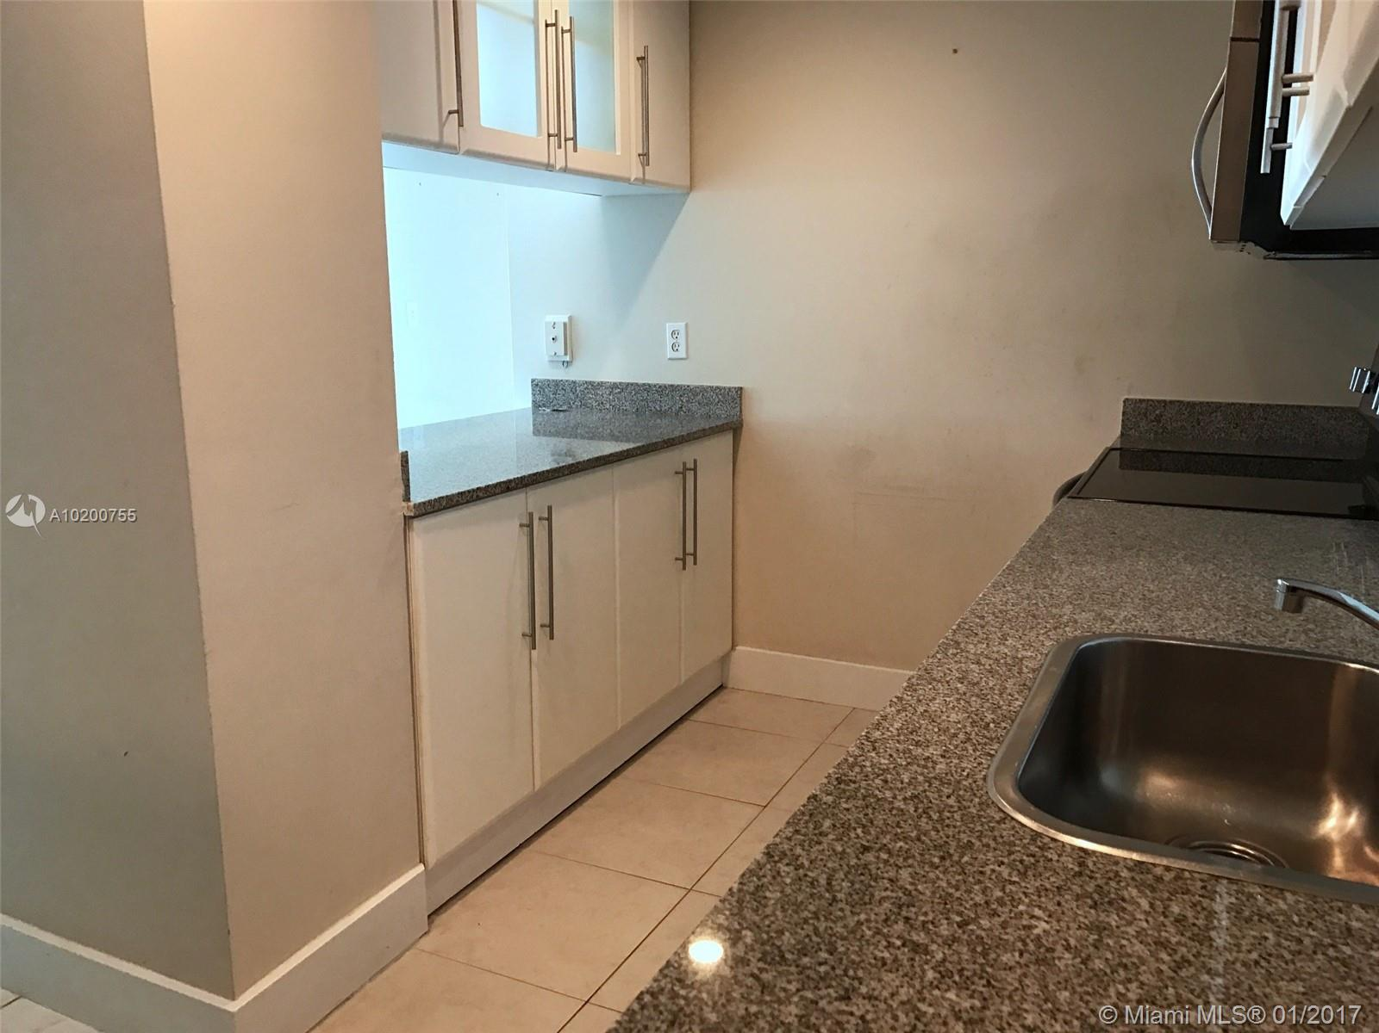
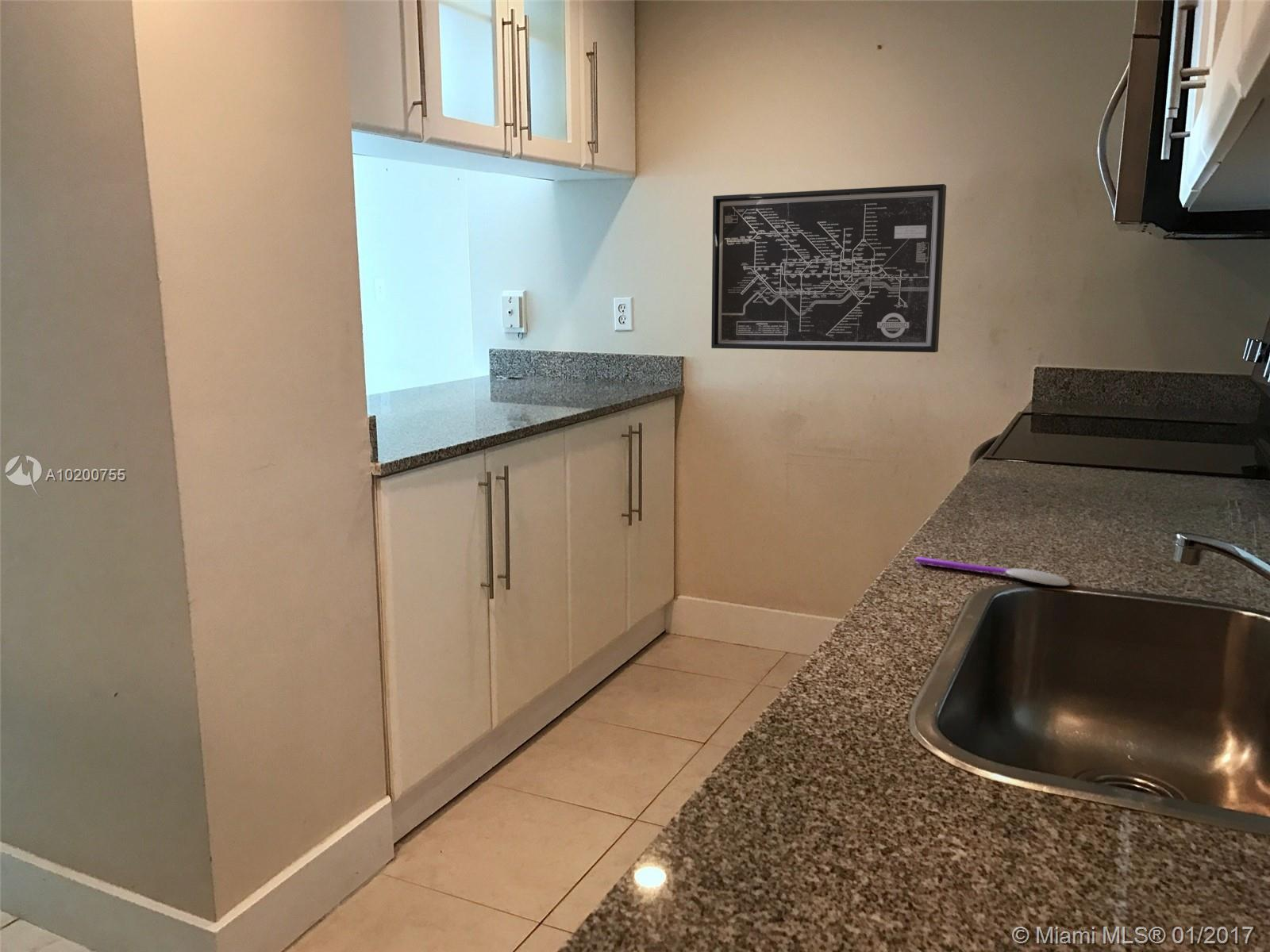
+ spoon [914,556,1071,586]
+ wall art [710,183,947,353]
